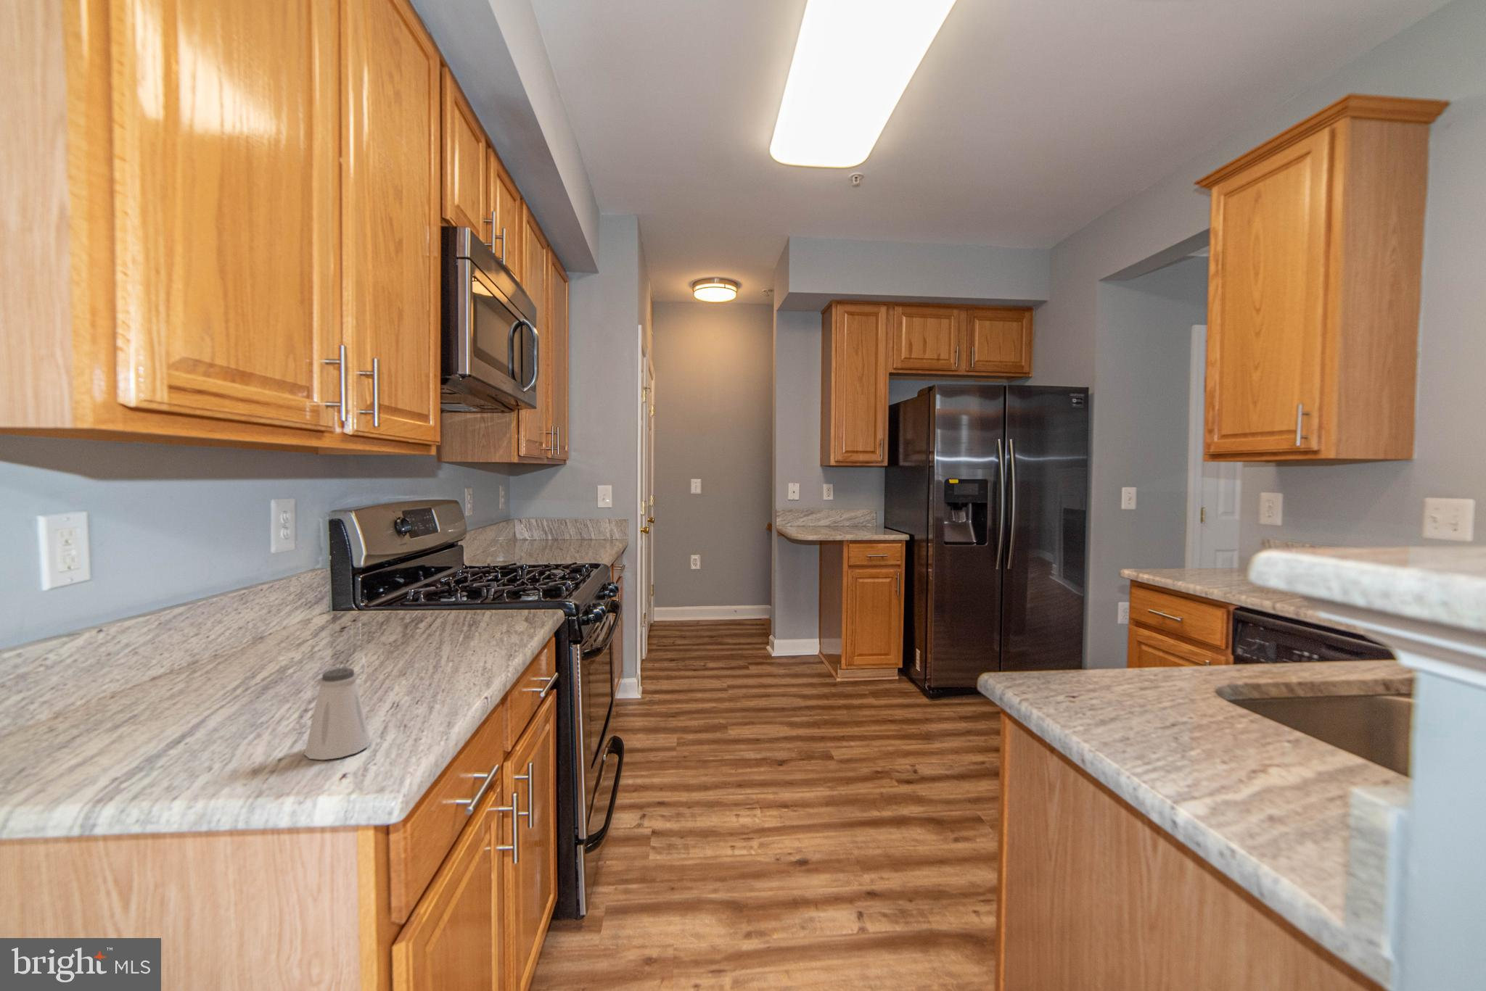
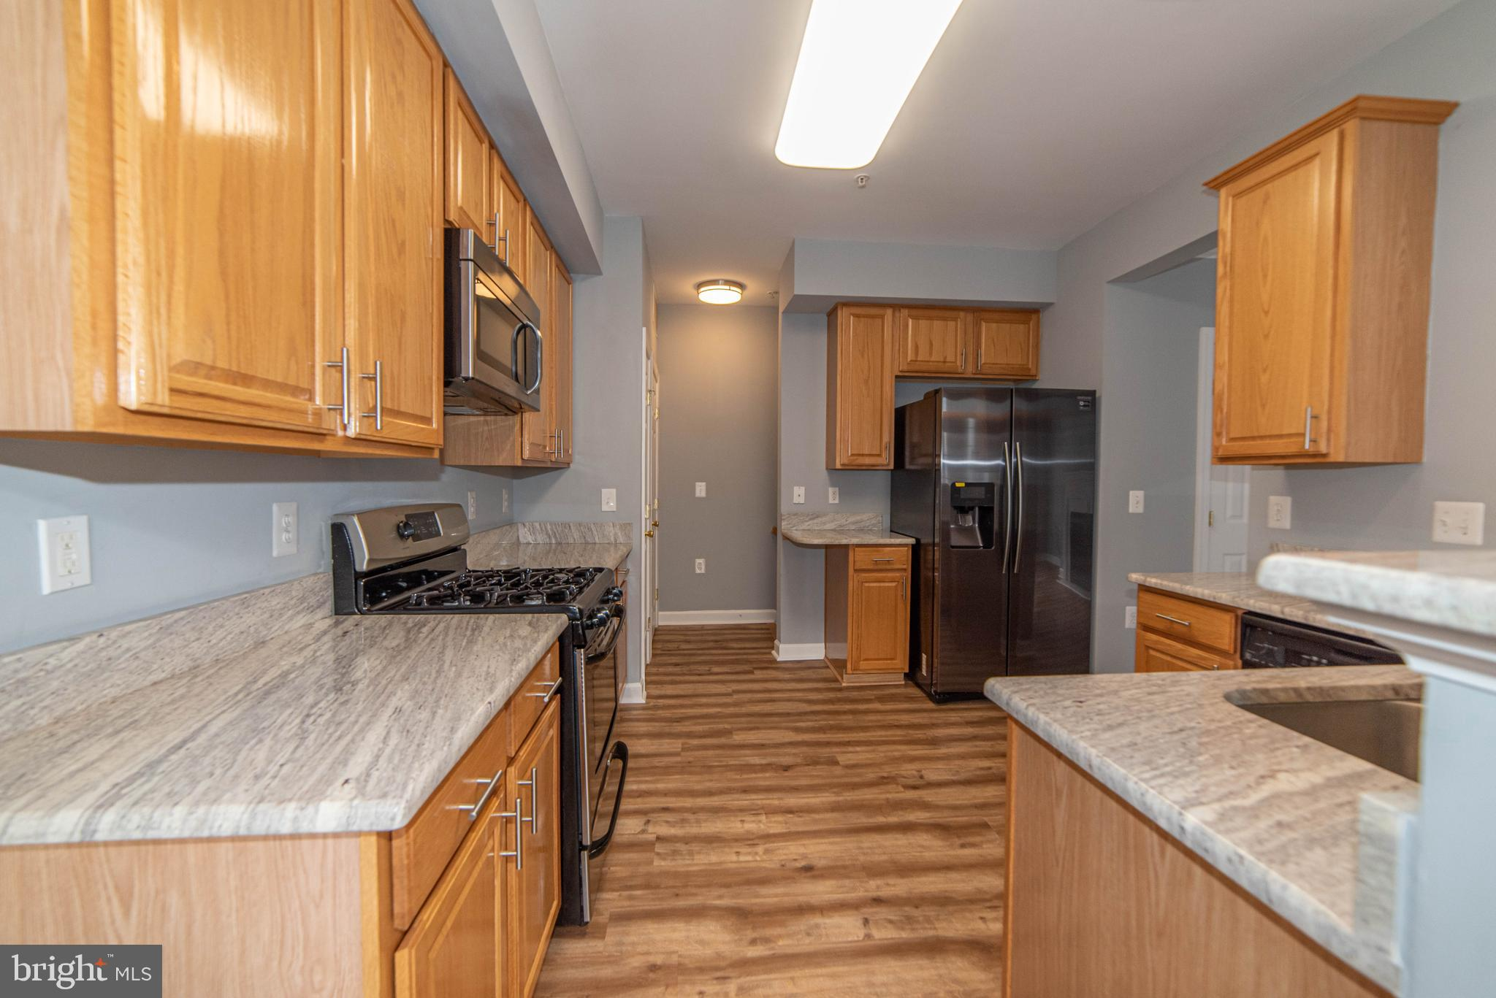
- saltshaker [303,667,372,761]
